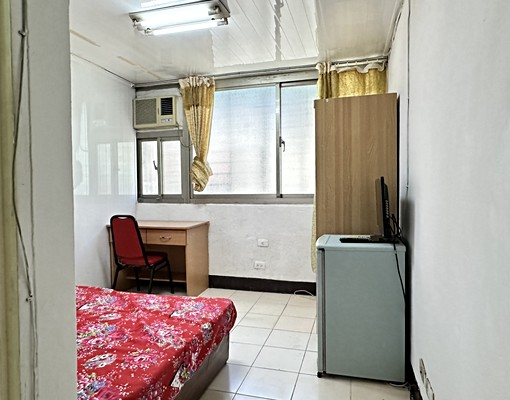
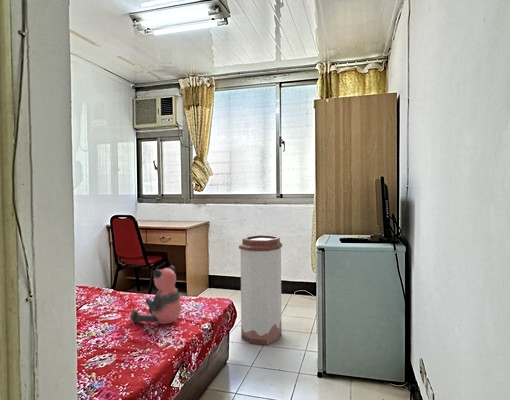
+ bear [130,264,182,325]
+ trash can [238,234,283,346]
